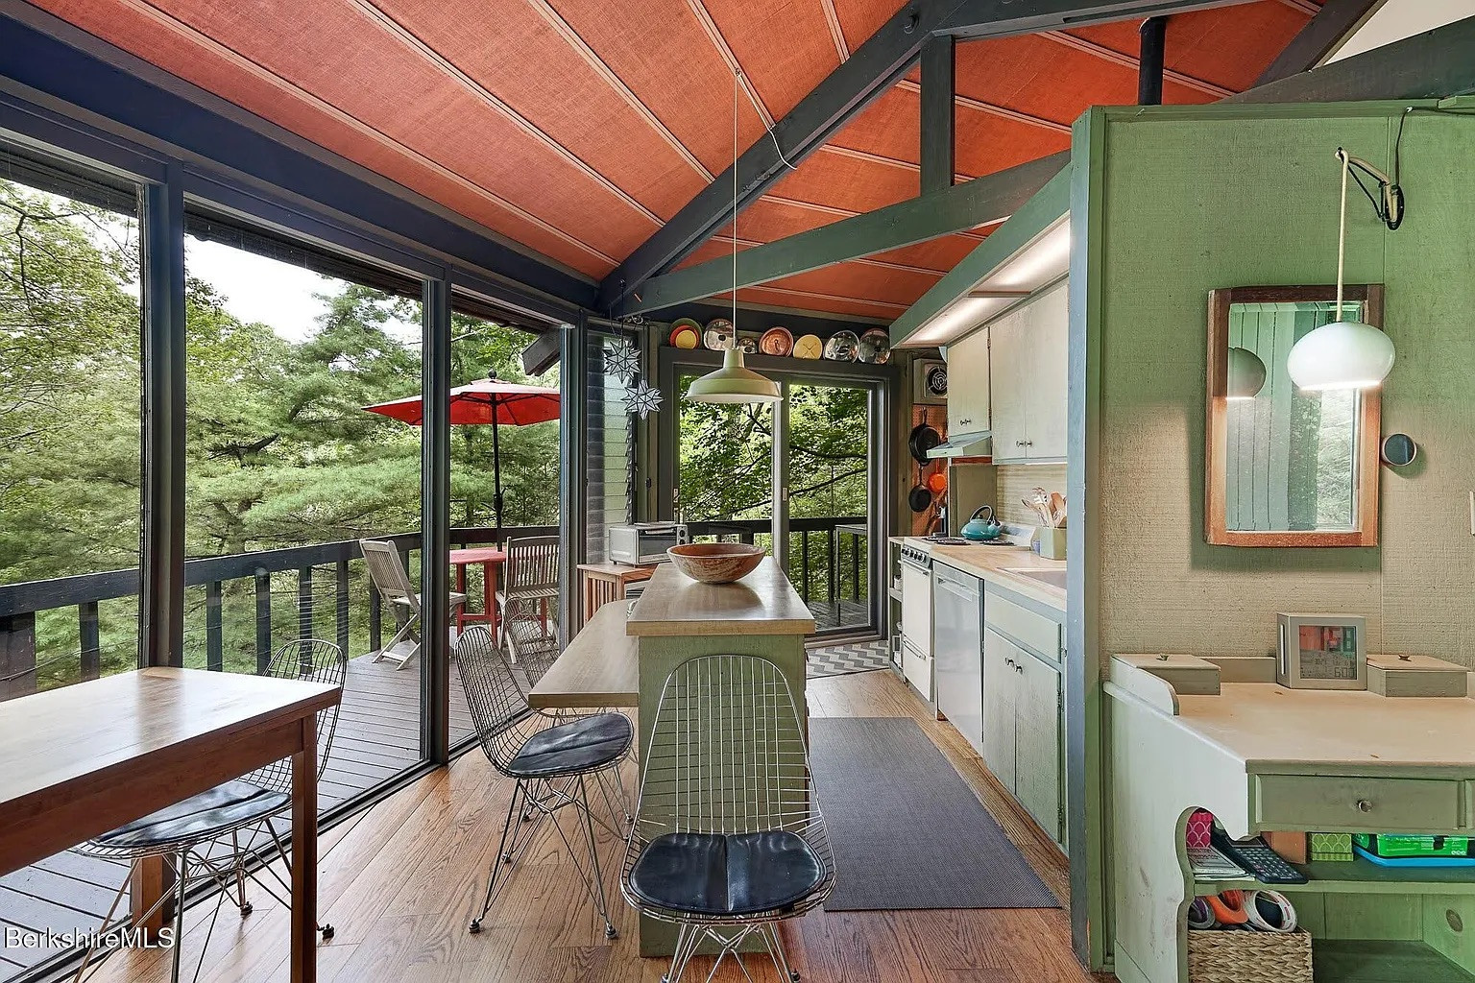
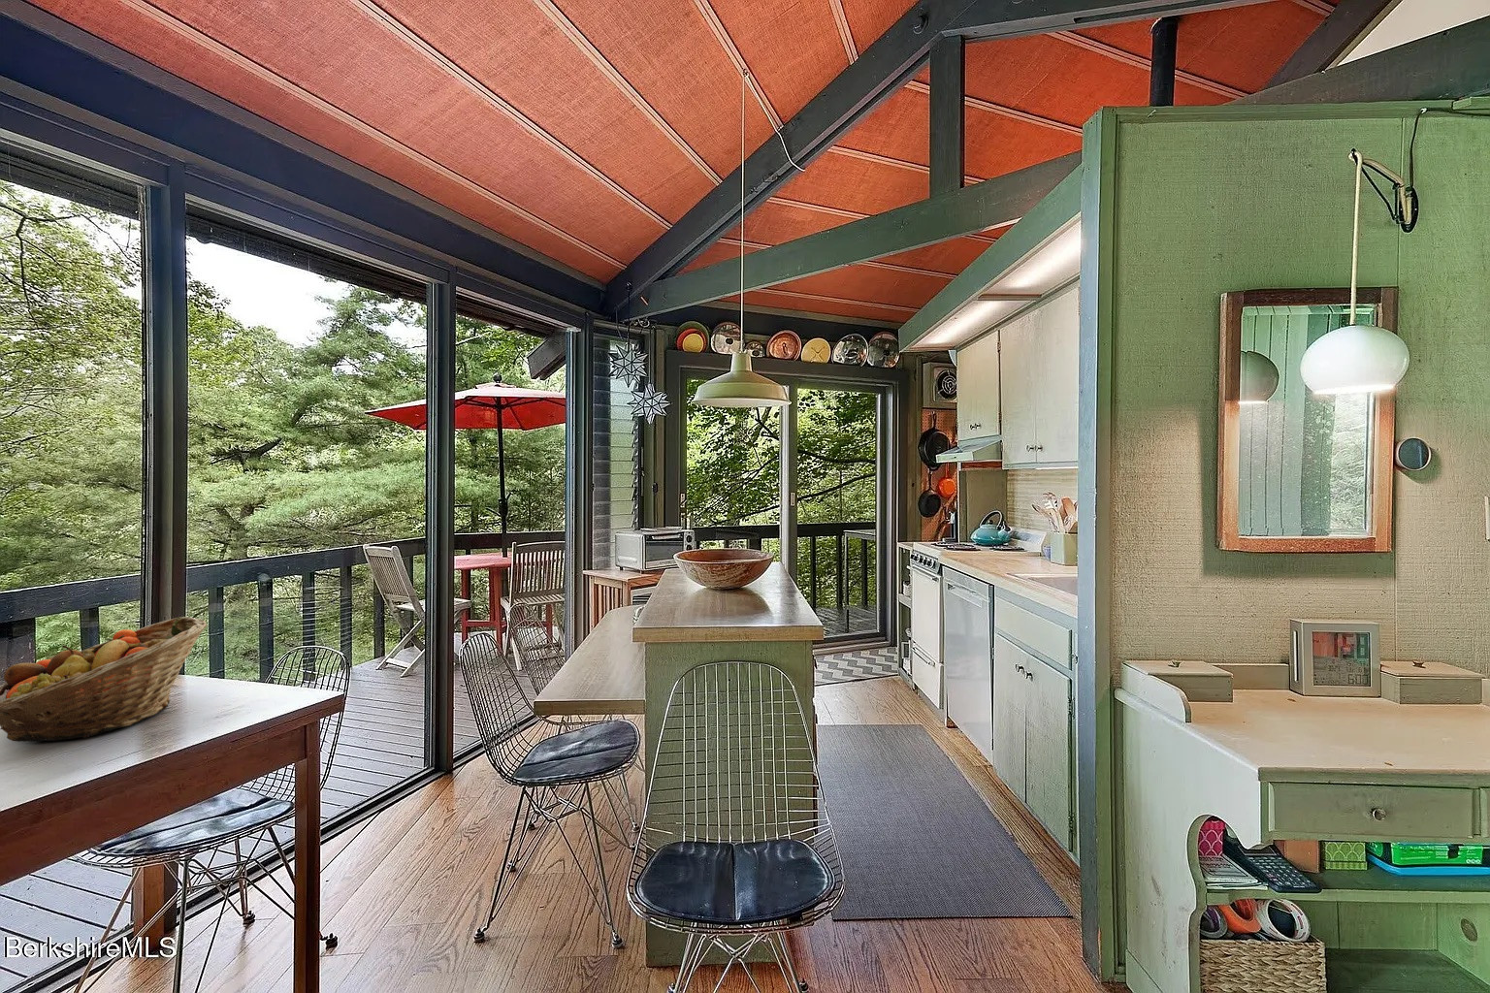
+ fruit basket [0,616,207,743]
